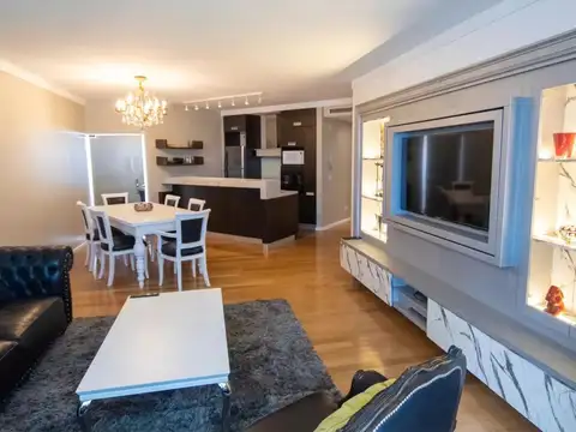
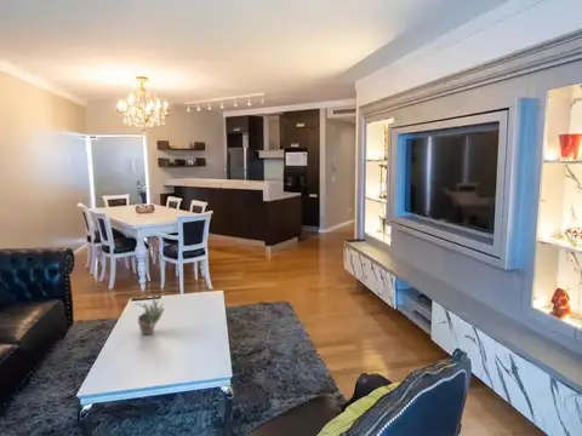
+ succulent plant [135,294,165,335]
